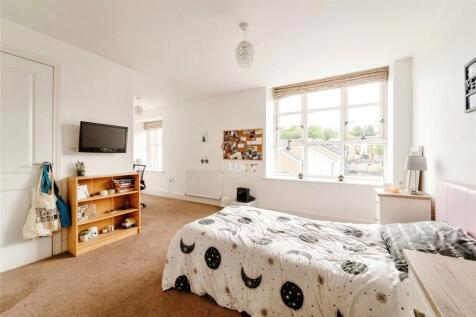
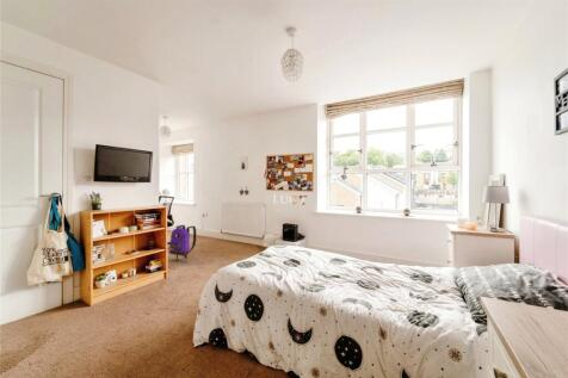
+ backpack [168,224,197,260]
